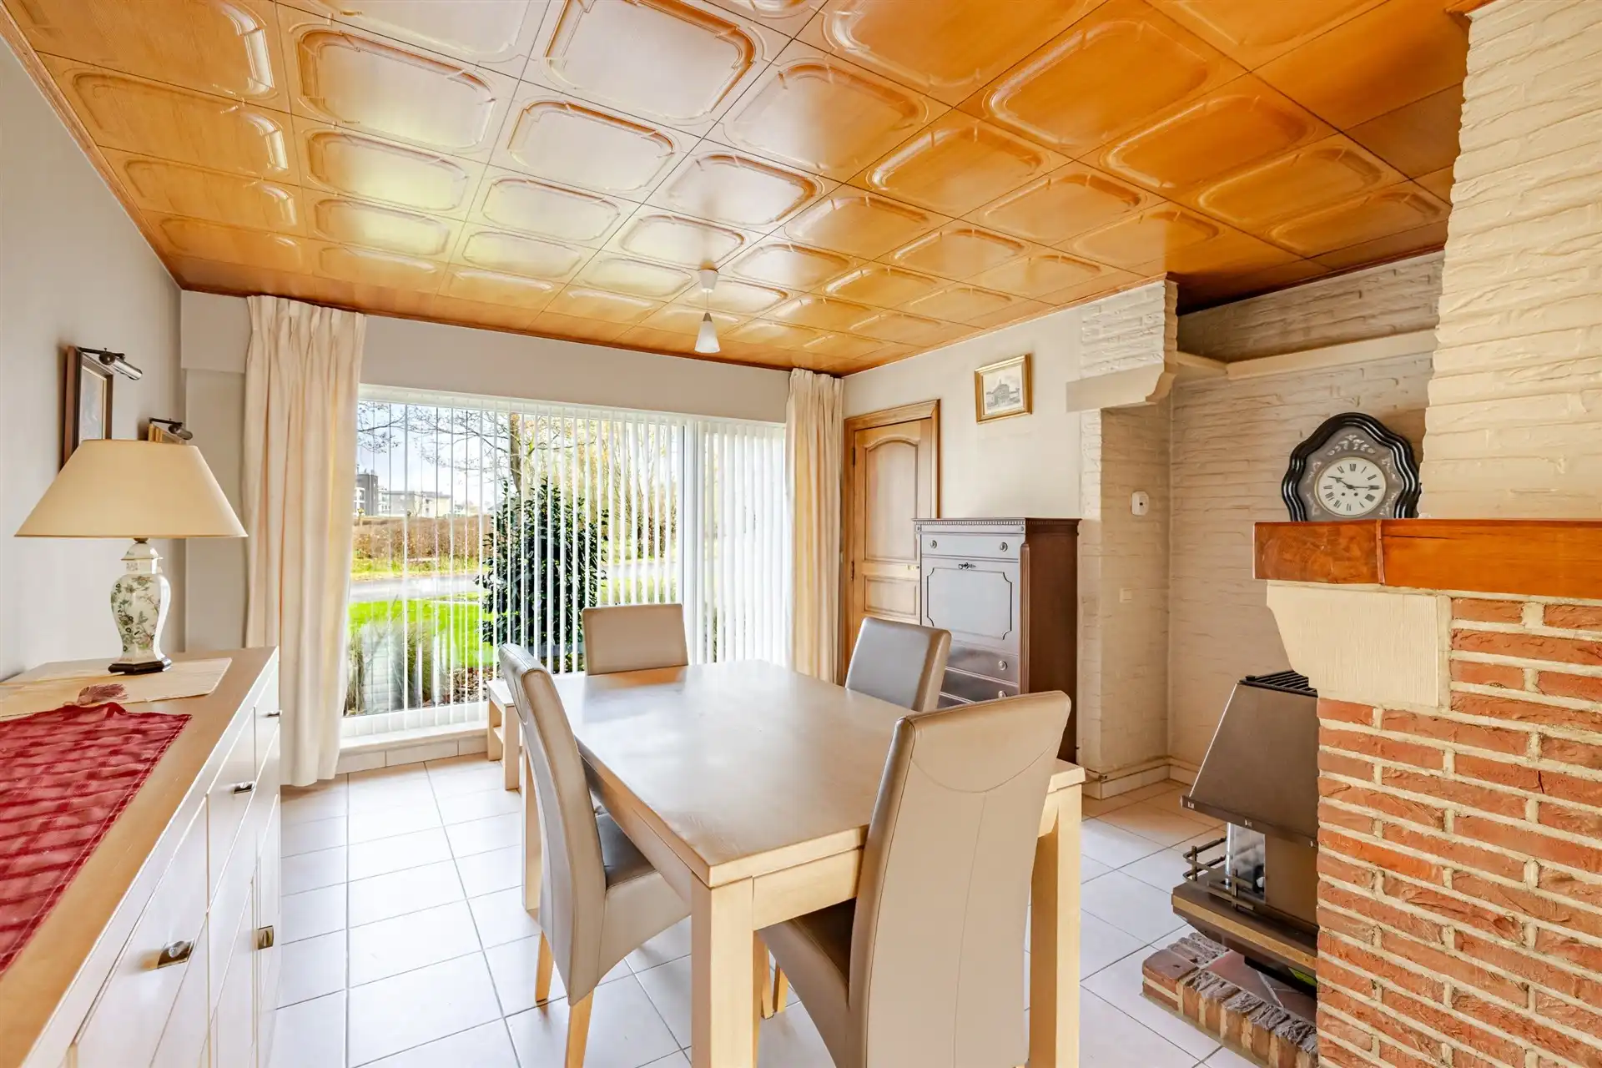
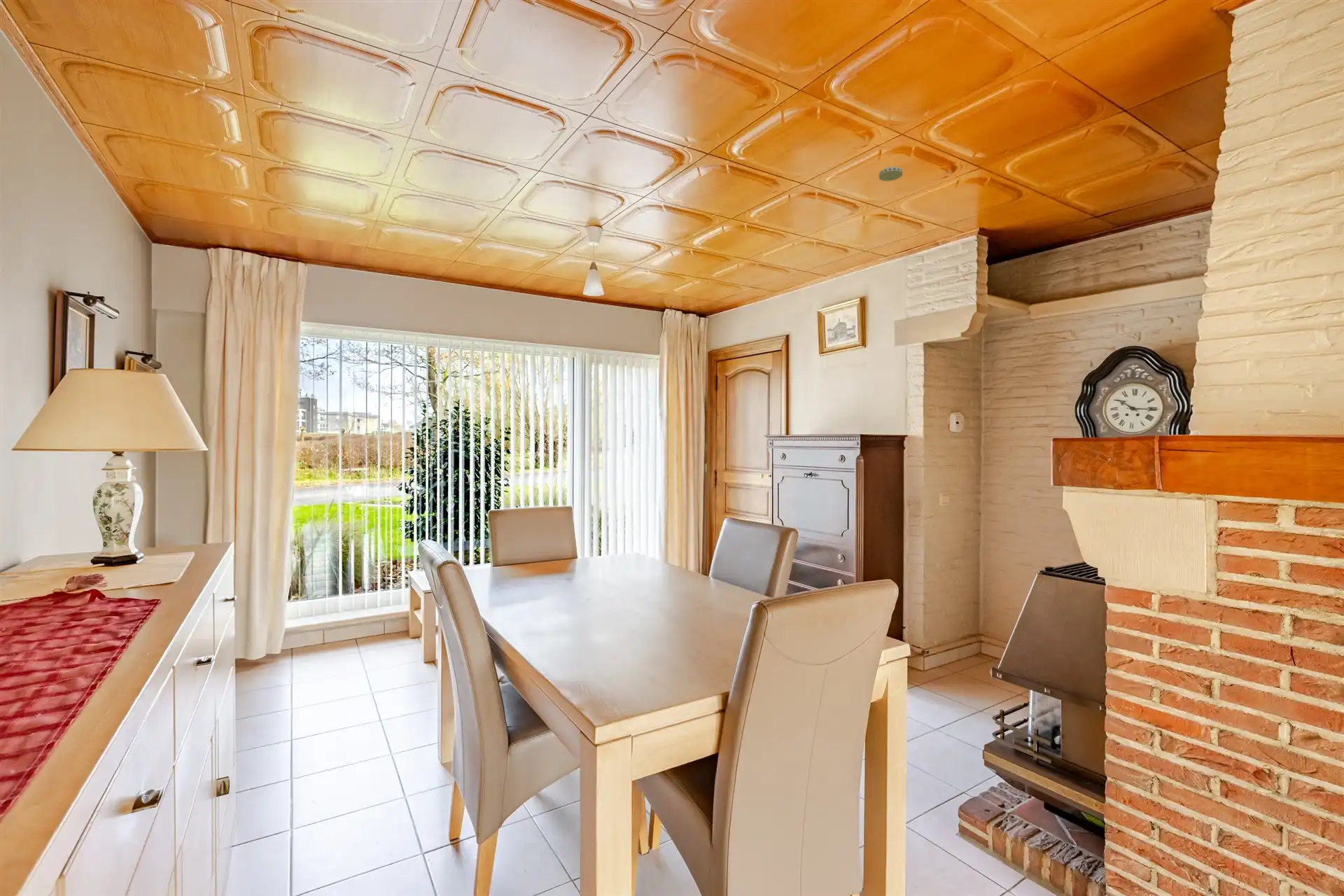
+ smoke detector [879,166,904,182]
